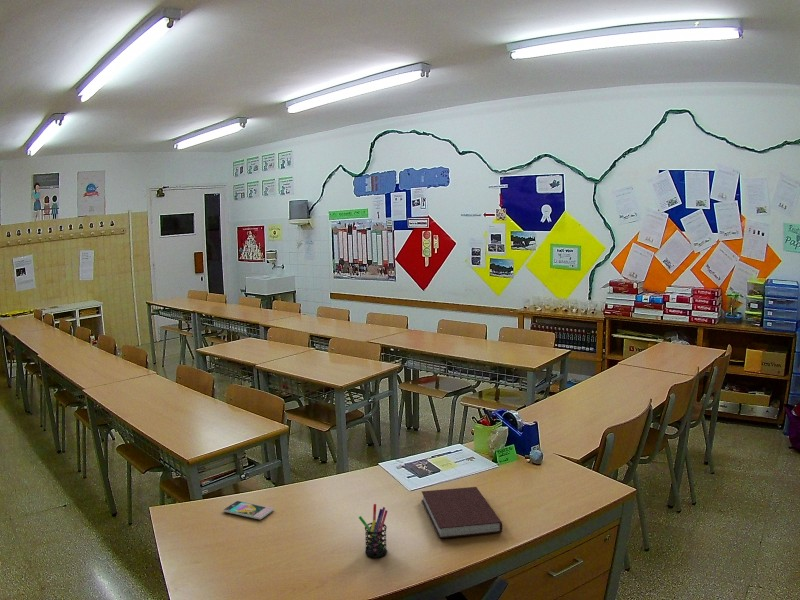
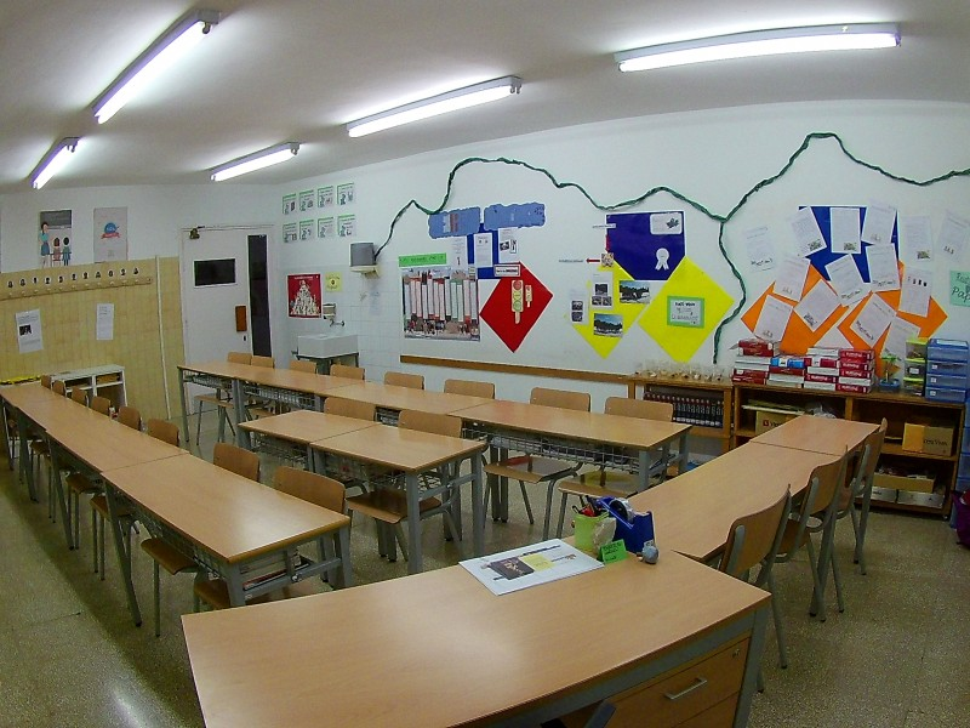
- pen holder [358,503,388,559]
- notebook [421,486,503,539]
- smartphone [222,500,275,520]
